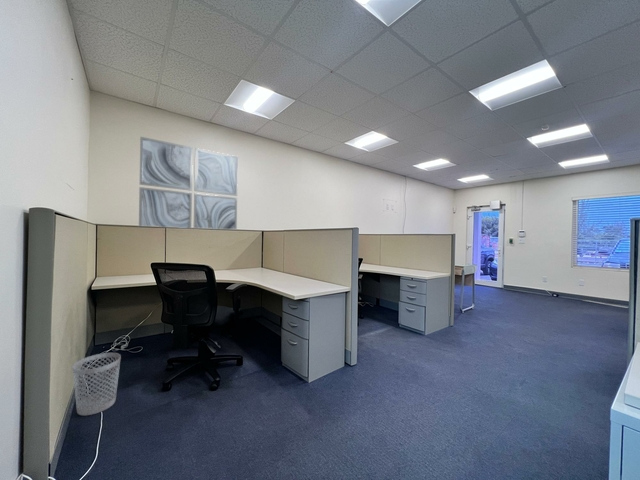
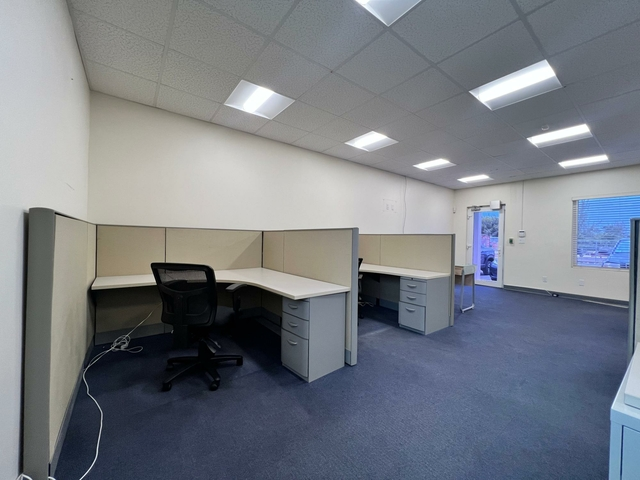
- wastebasket [72,352,122,416]
- wall art [138,136,239,230]
